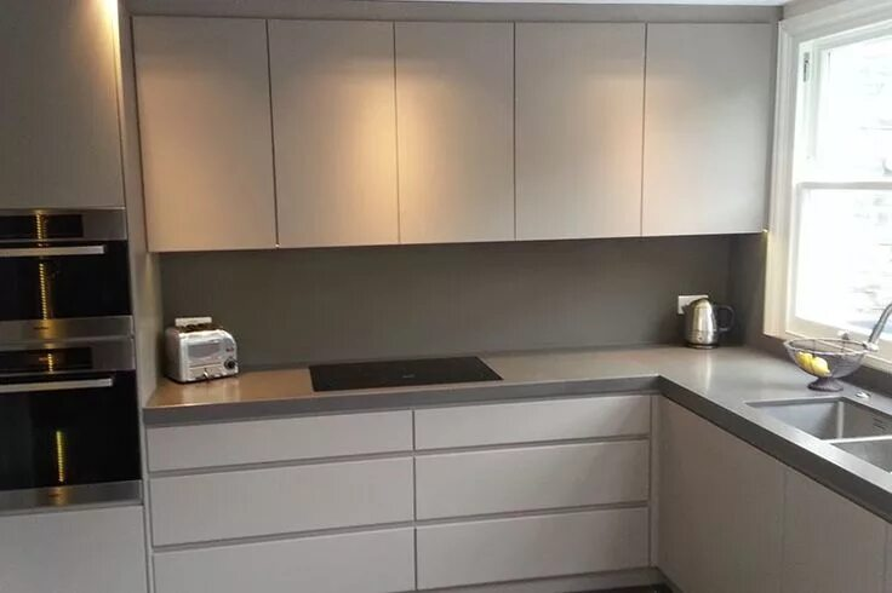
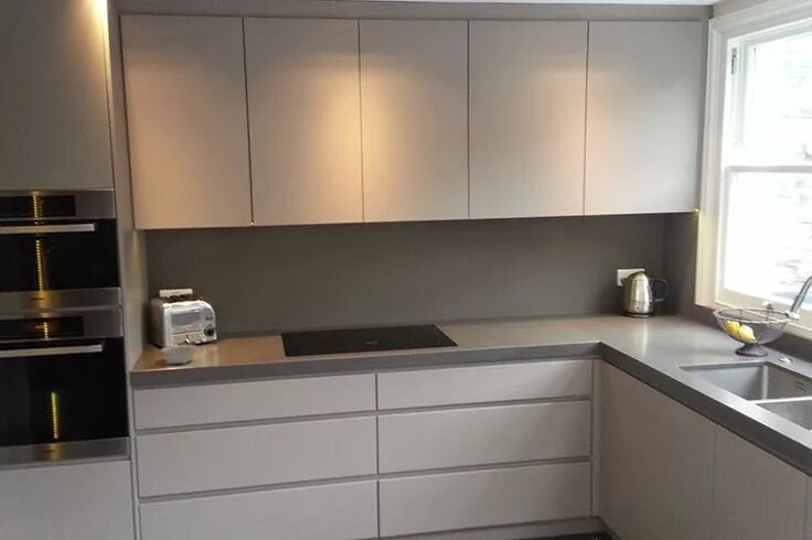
+ legume [160,344,199,366]
